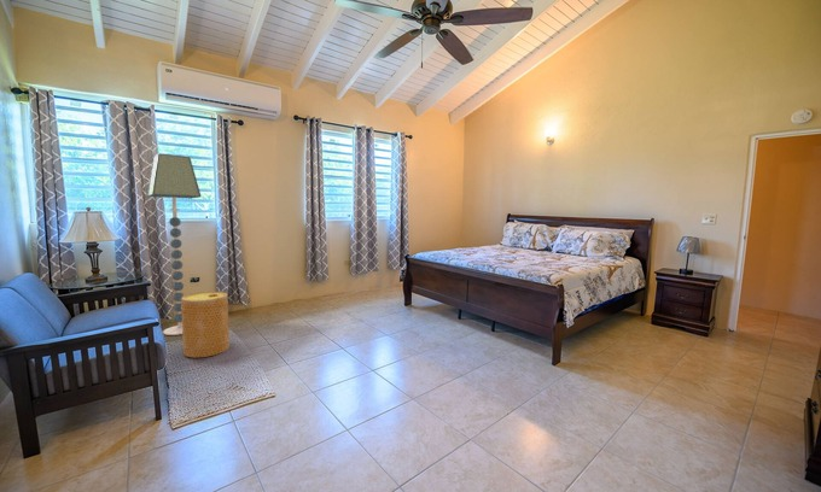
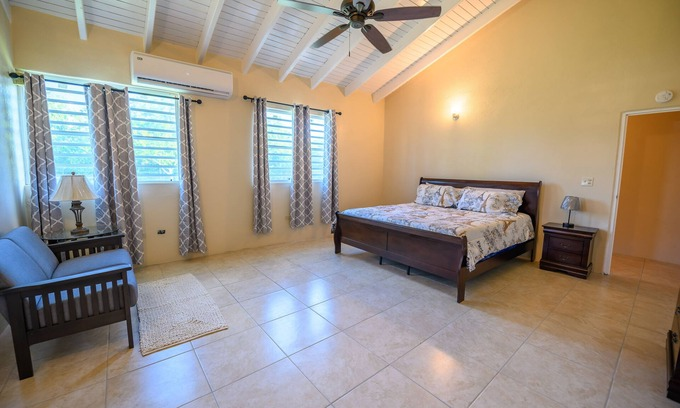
- floor lamp [146,152,202,336]
- basket [181,291,231,358]
